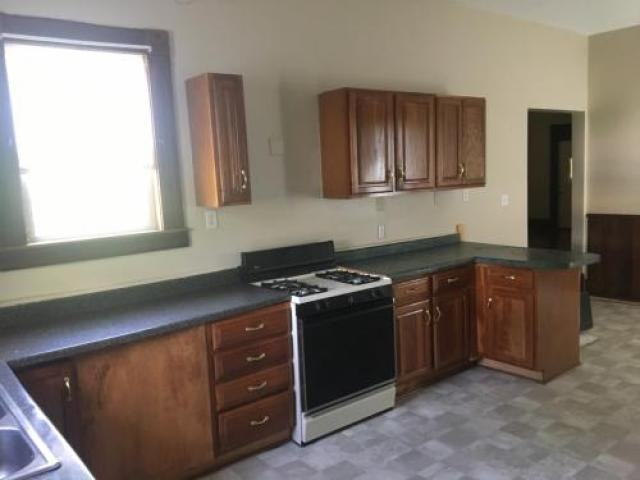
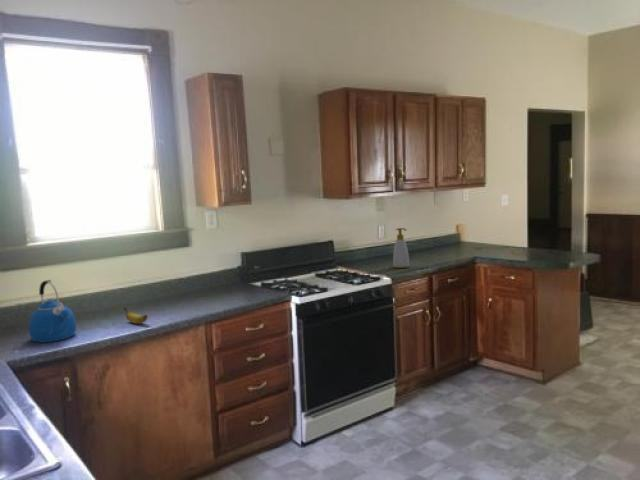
+ banana [123,307,148,325]
+ kettle [28,279,77,343]
+ soap bottle [392,227,411,269]
